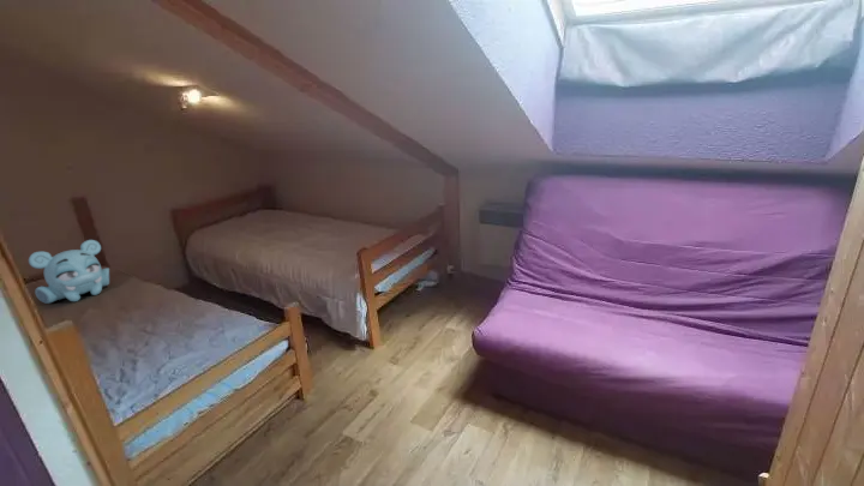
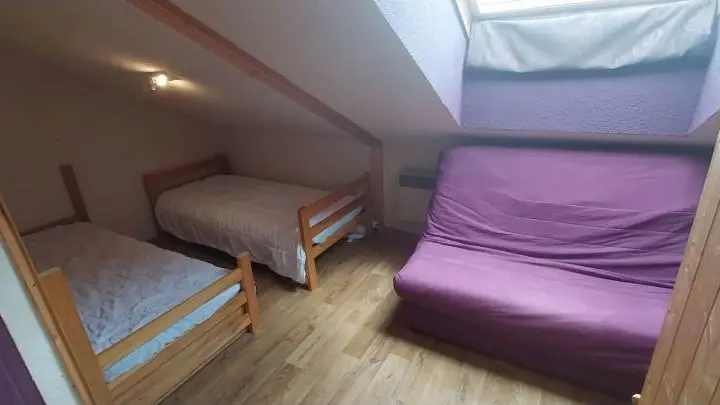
- teddy bear [28,239,110,305]
